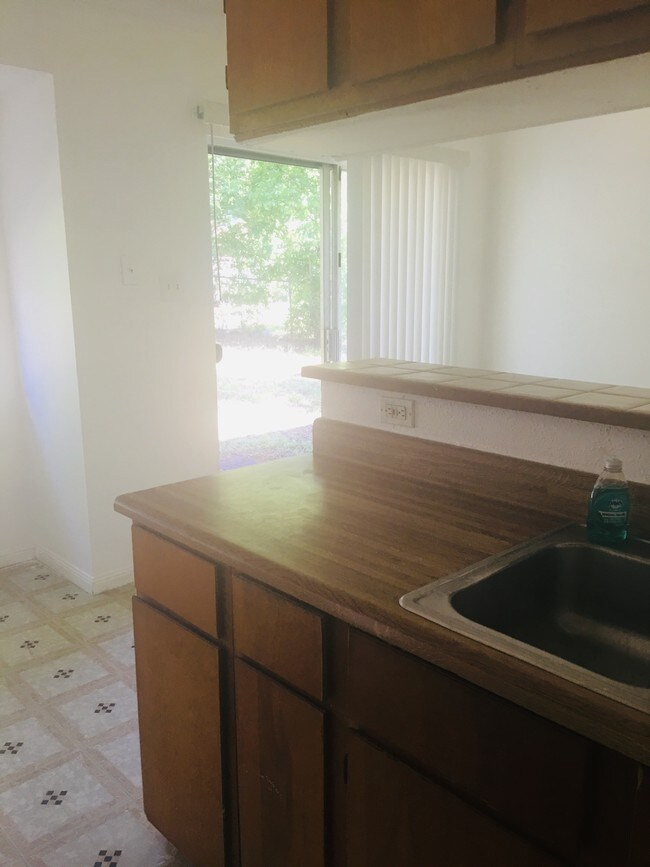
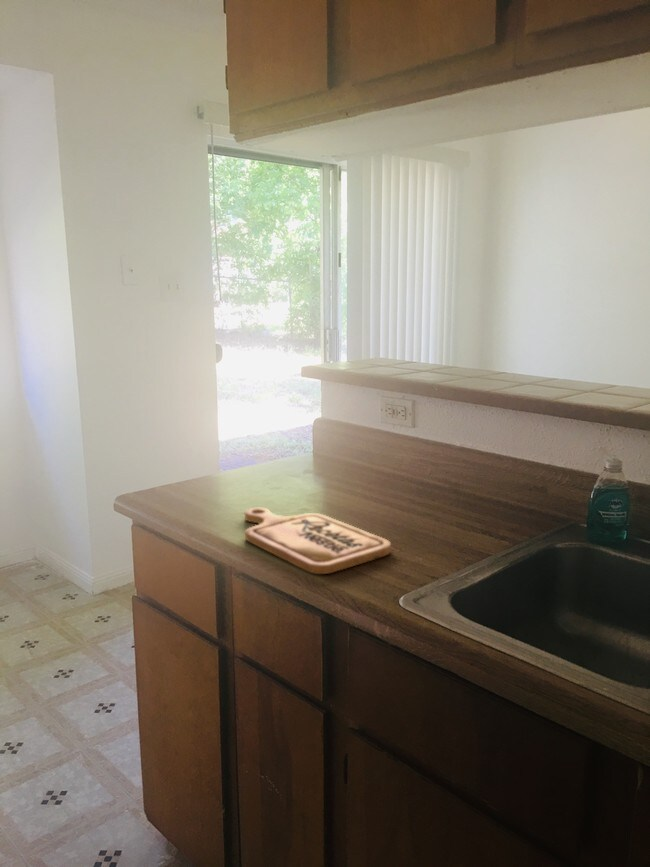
+ cutting board [244,507,392,575]
